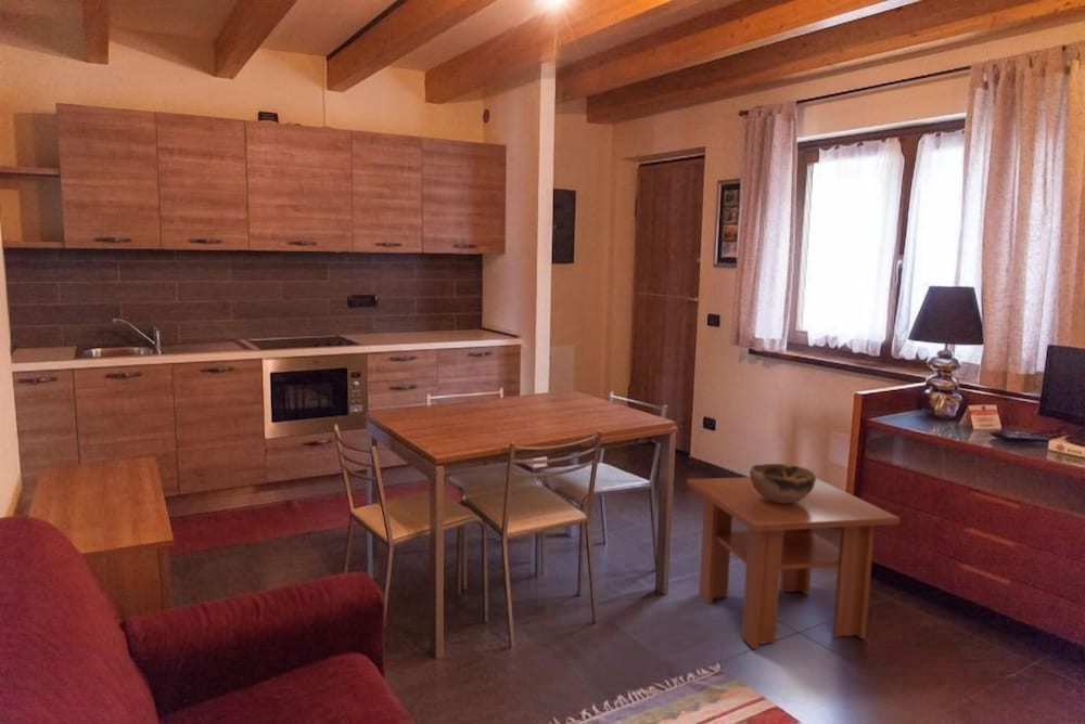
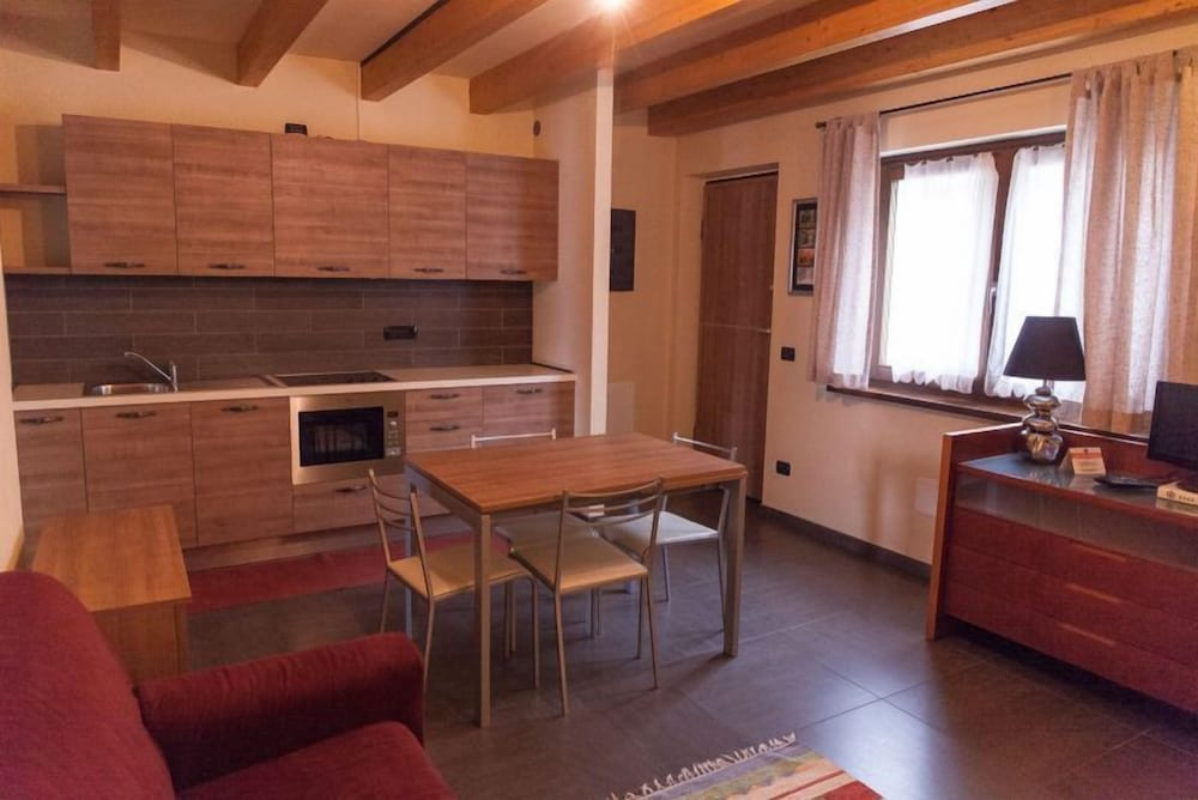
- decorative bowl [749,463,817,503]
- coffee table [686,476,901,649]
